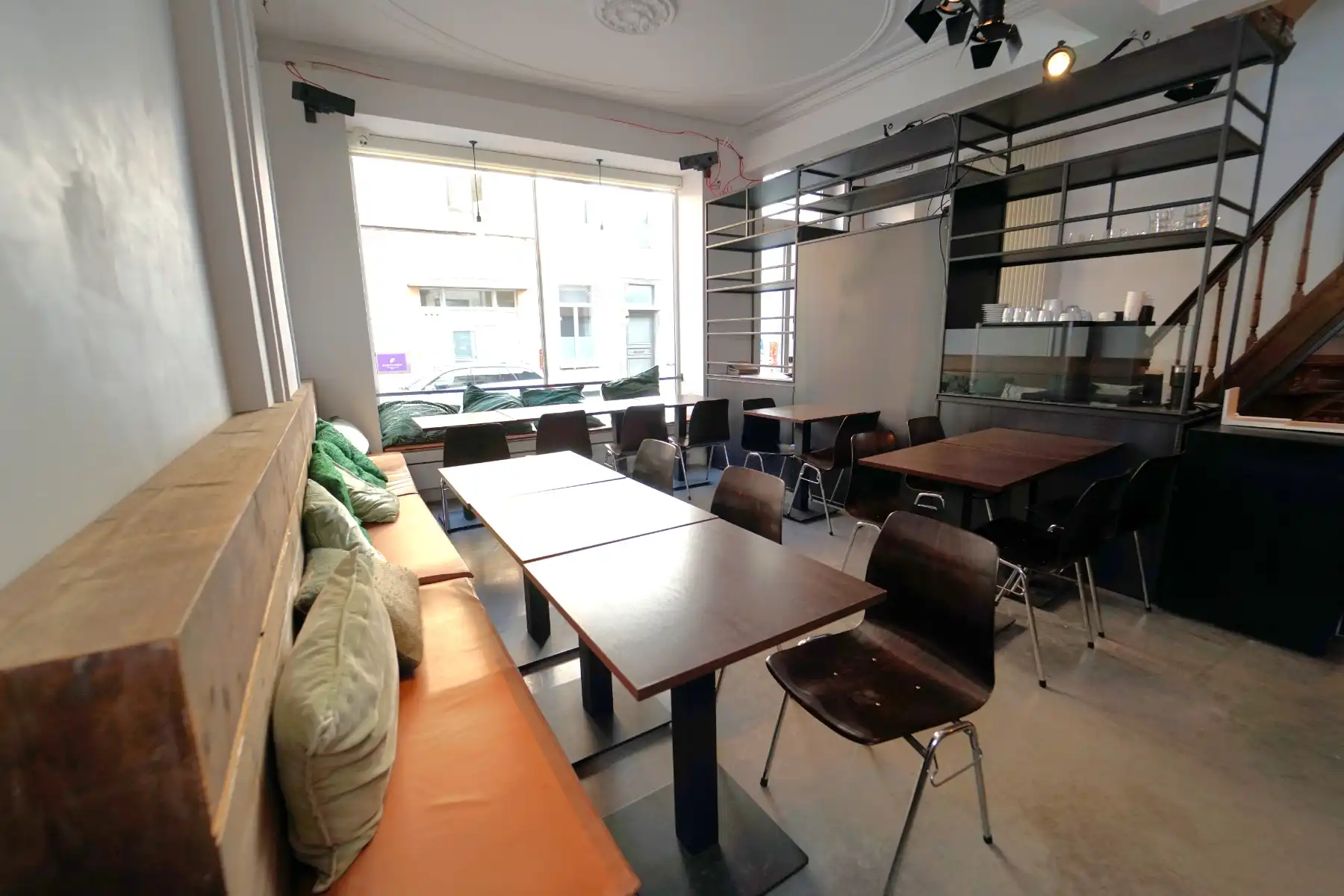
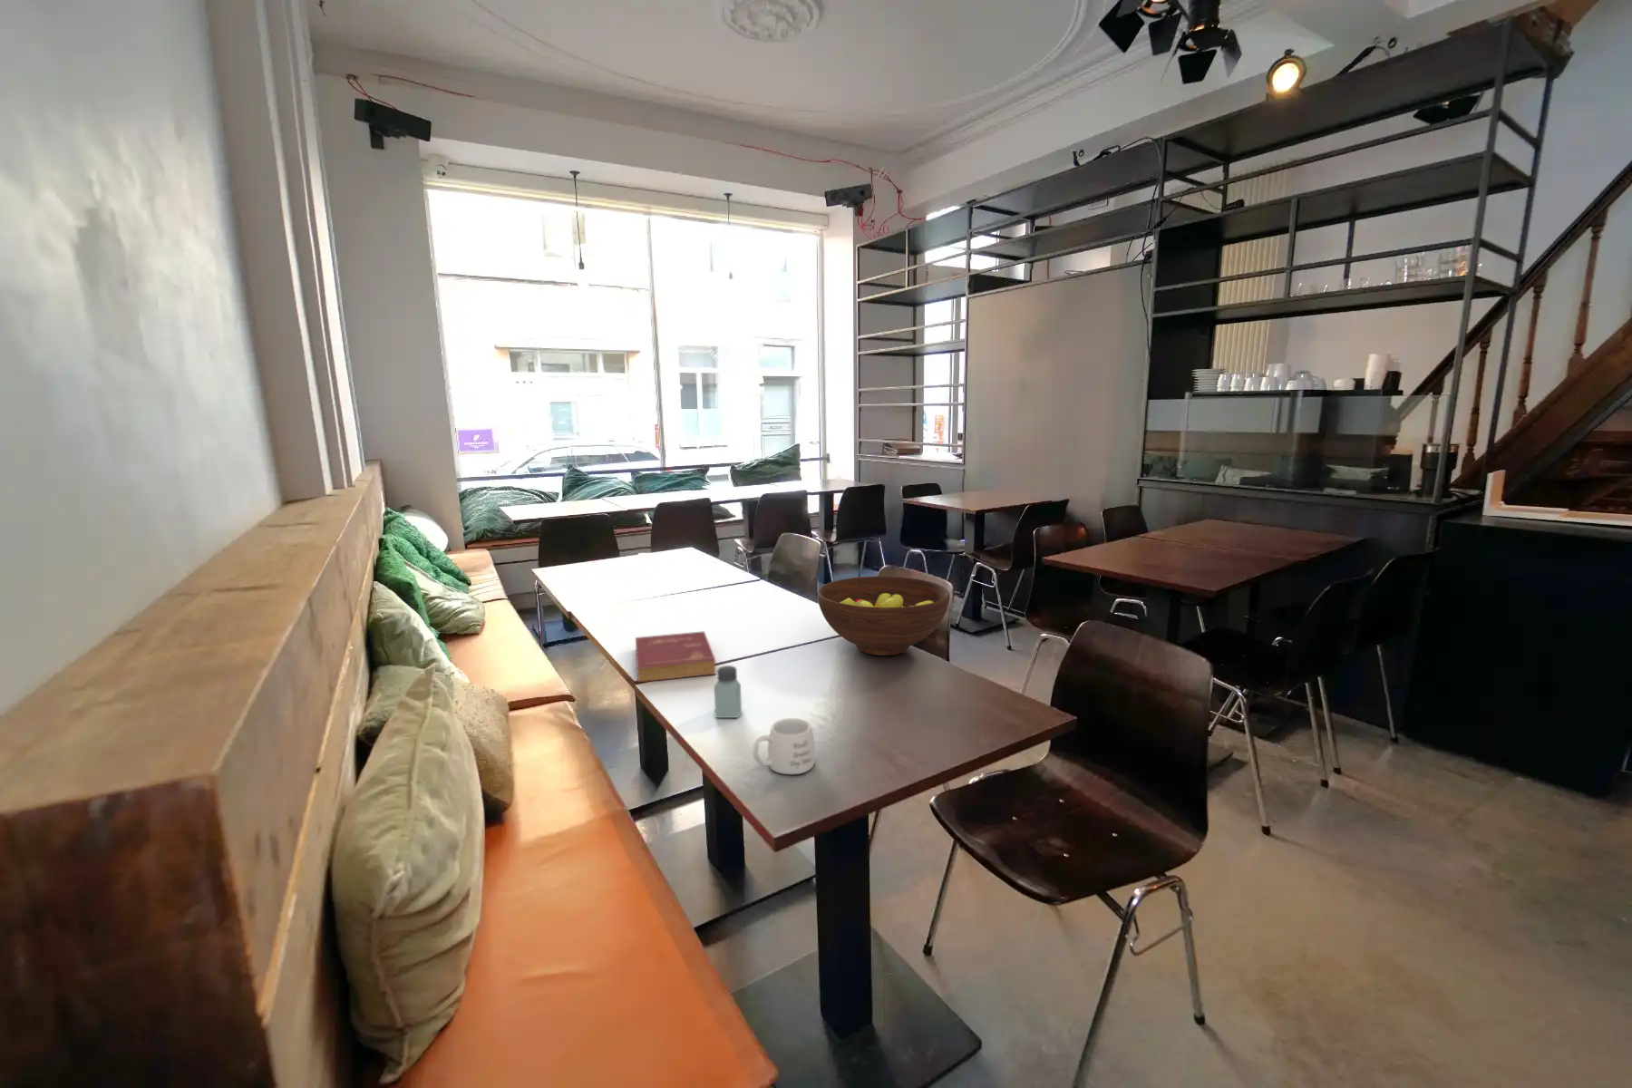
+ mug [753,718,816,775]
+ fruit bowl [817,576,951,657]
+ book [635,630,718,684]
+ saltshaker [714,664,743,719]
